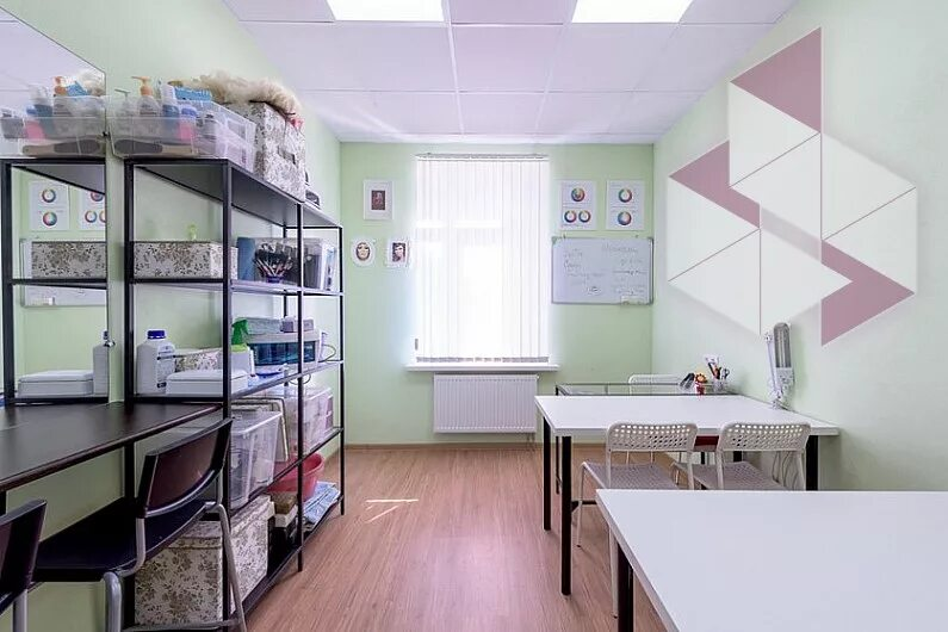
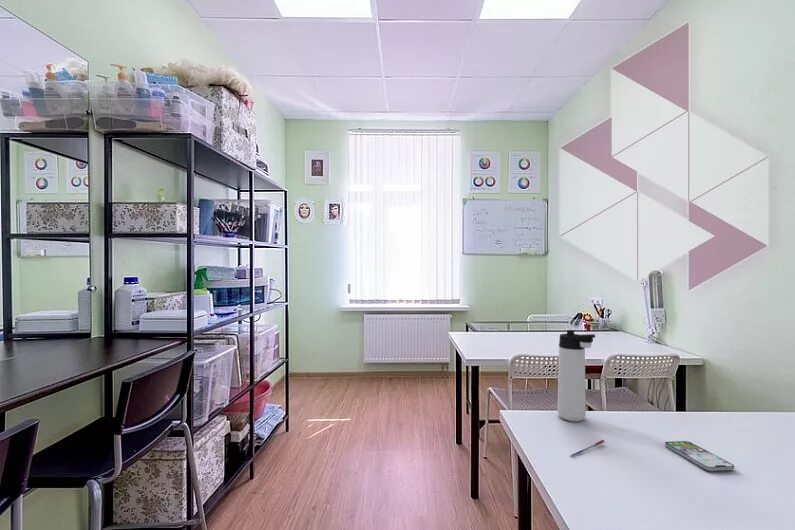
+ thermos bottle [557,329,596,422]
+ smartphone [664,440,735,472]
+ pen [568,439,606,458]
